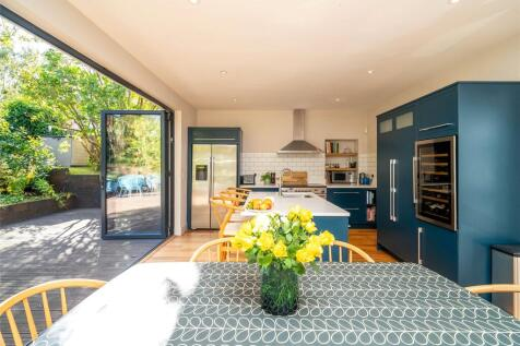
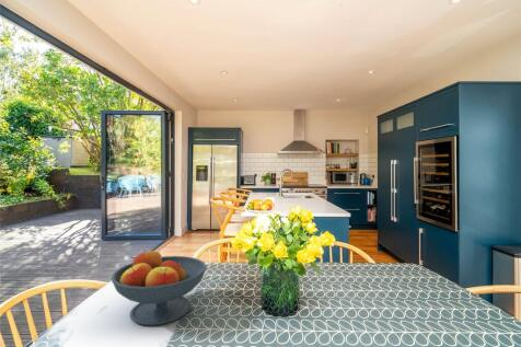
+ fruit bowl [109,250,208,326]
